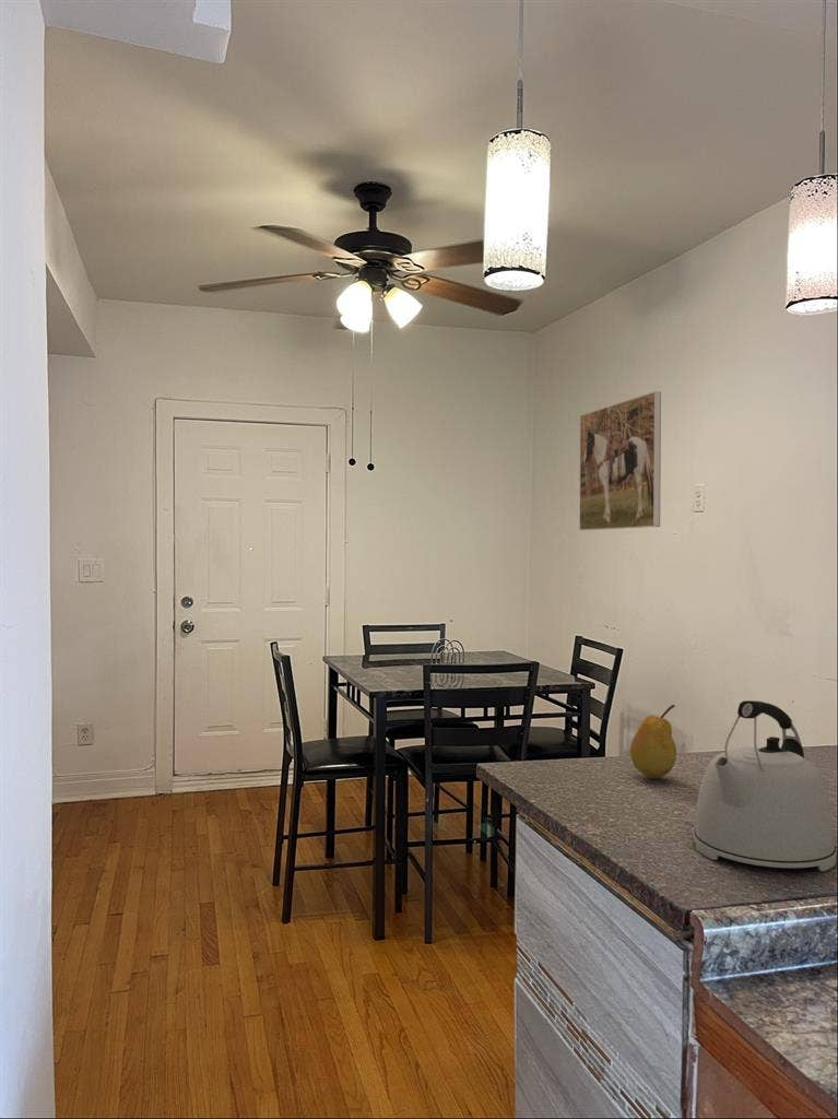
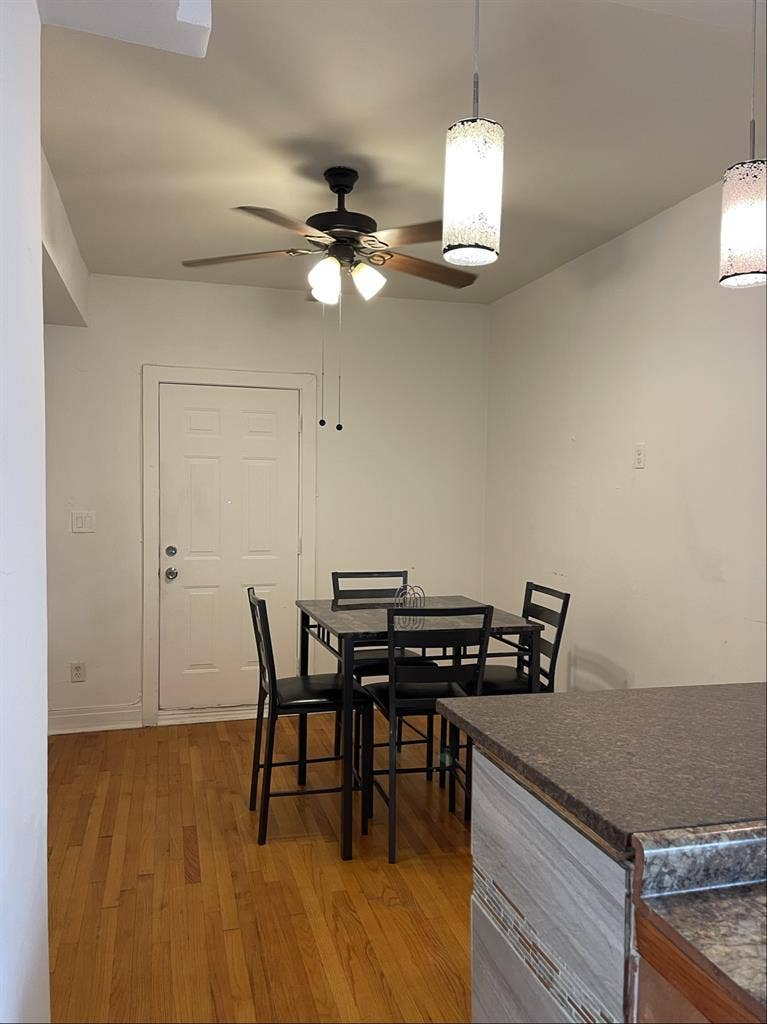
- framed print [578,390,662,531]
- fruit [629,704,677,779]
- kettle [693,699,838,872]
